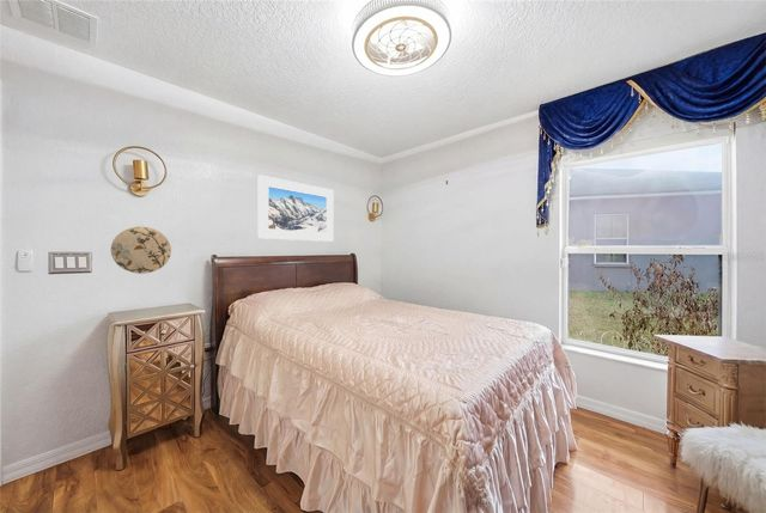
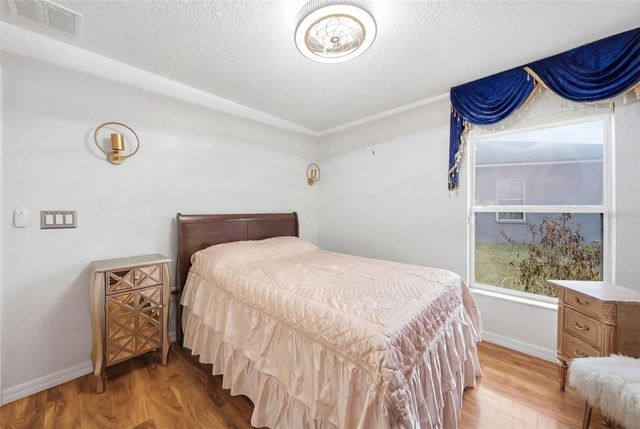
- decorative plate [110,226,172,275]
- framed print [257,173,335,243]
